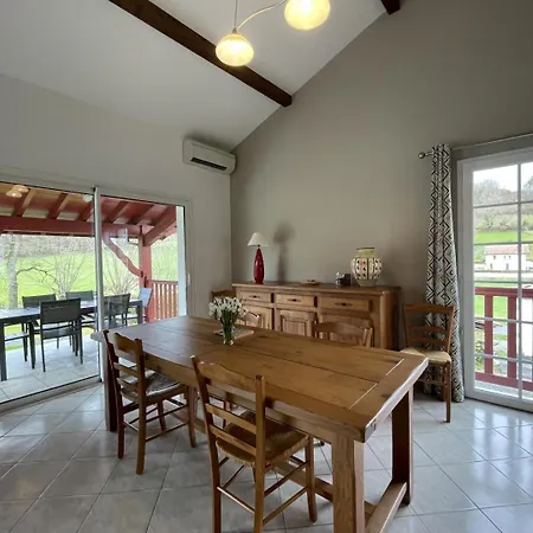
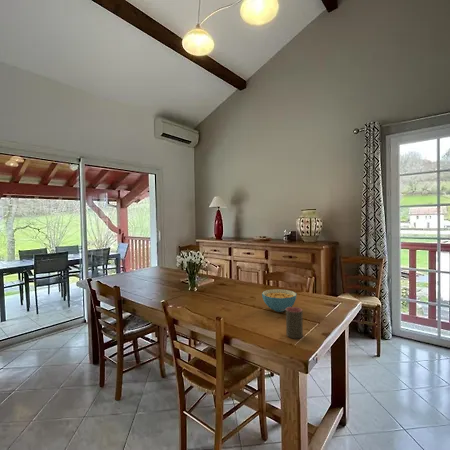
+ cereal bowl [261,288,298,313]
+ cup [285,306,304,339]
